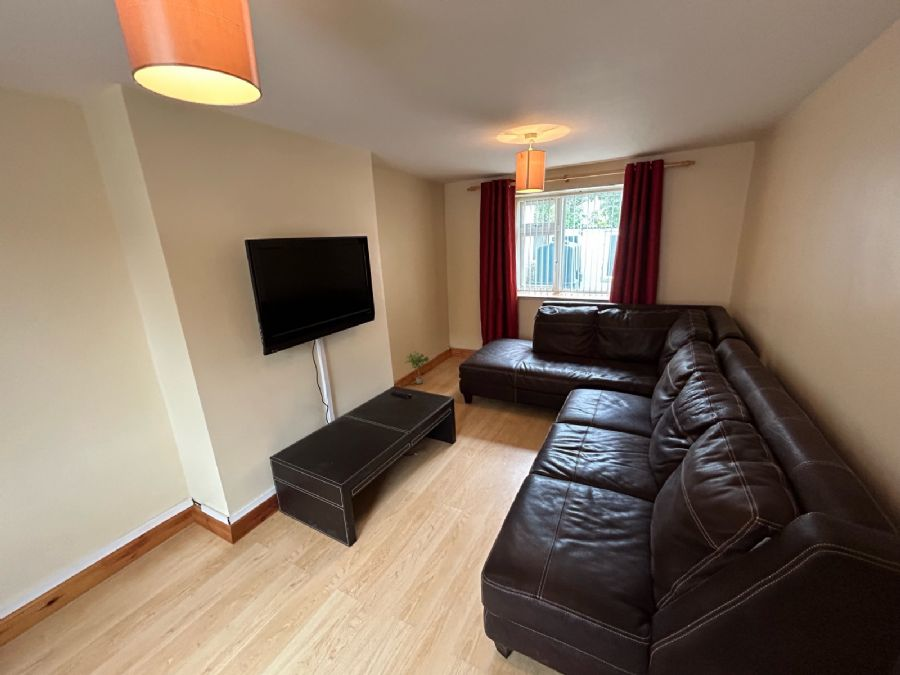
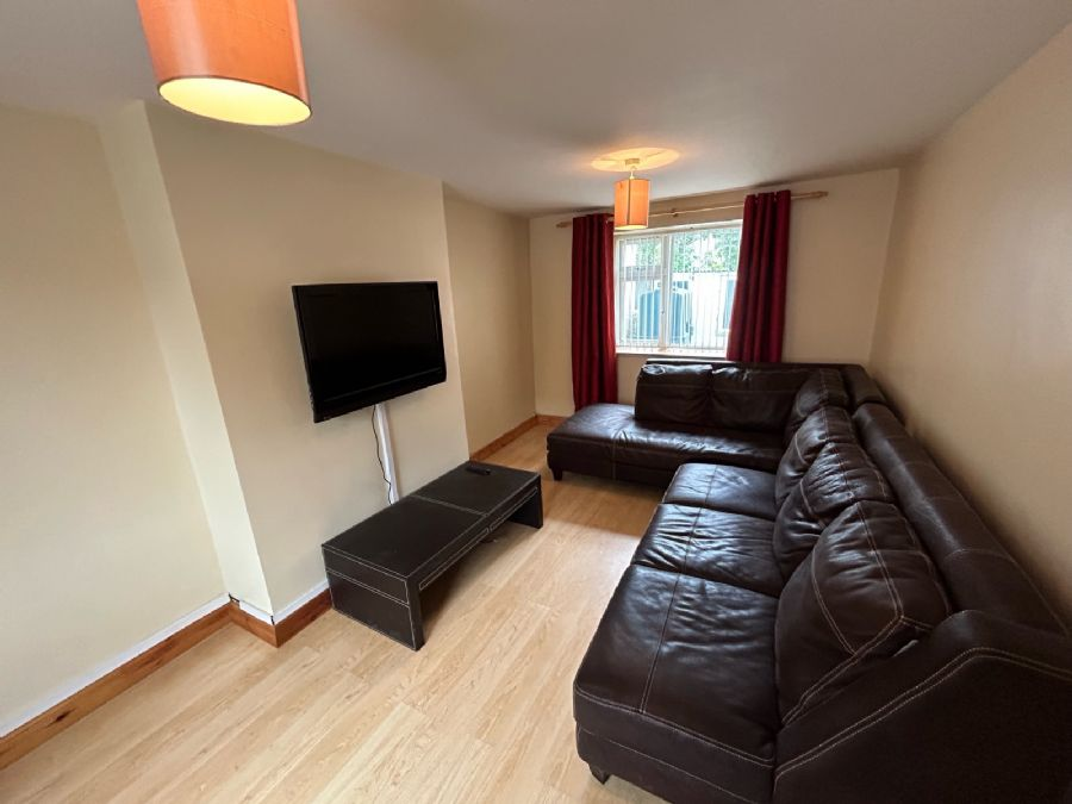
- potted plant [404,350,431,385]
